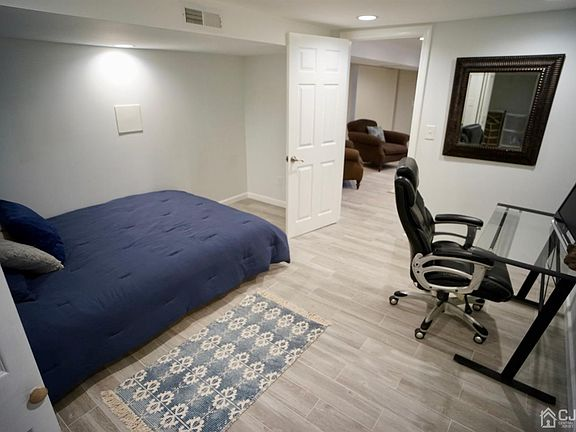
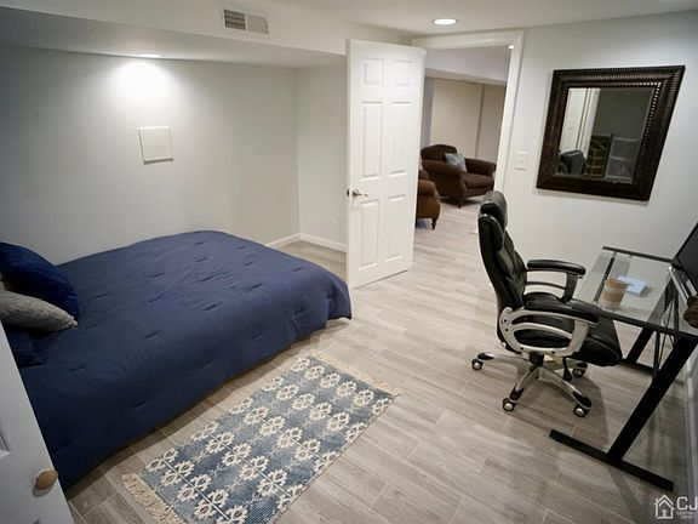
+ coffee cup [601,278,628,311]
+ notepad [616,275,648,297]
